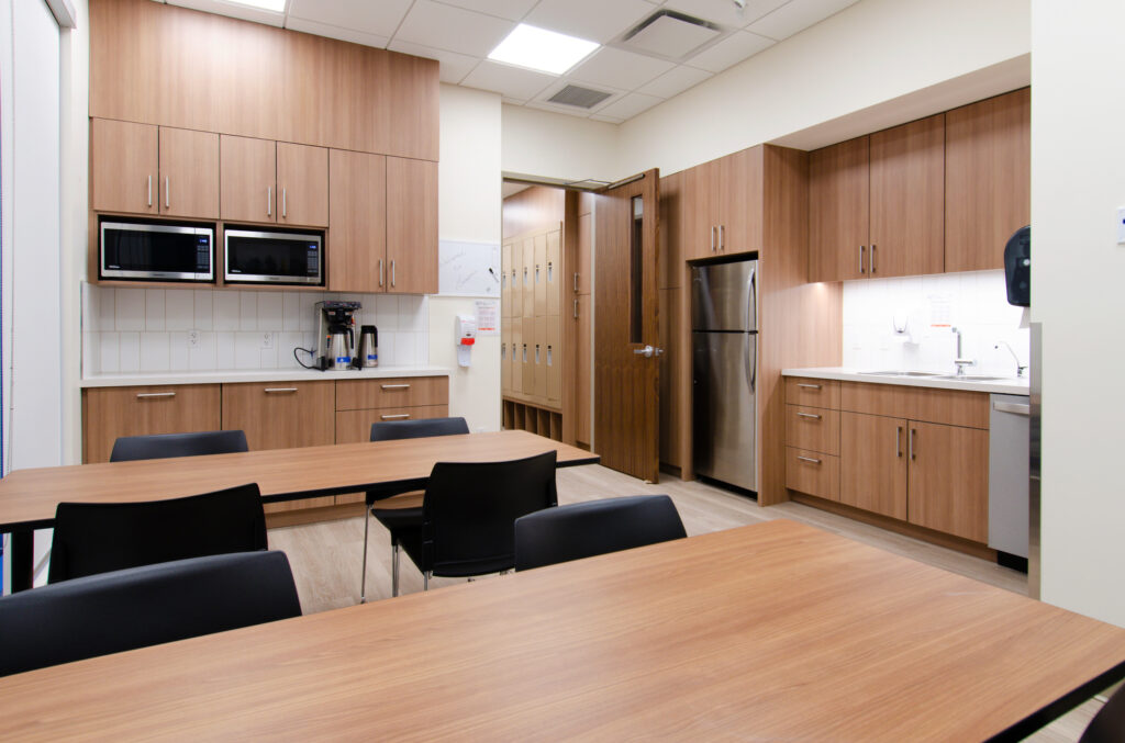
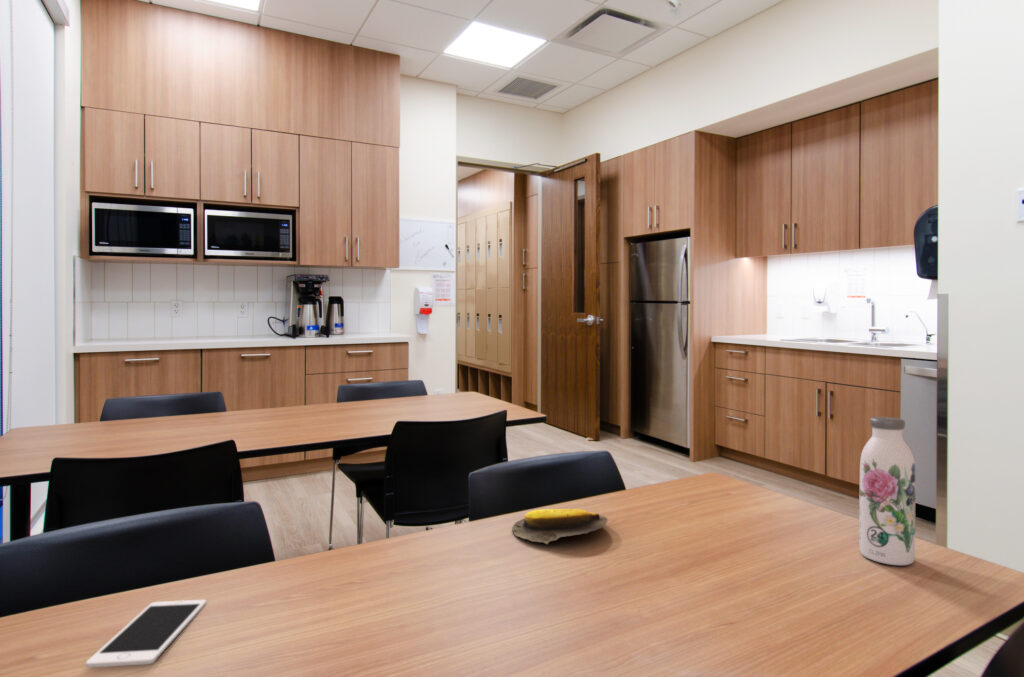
+ banana [511,508,609,545]
+ cell phone [85,599,207,669]
+ water bottle [858,416,916,566]
